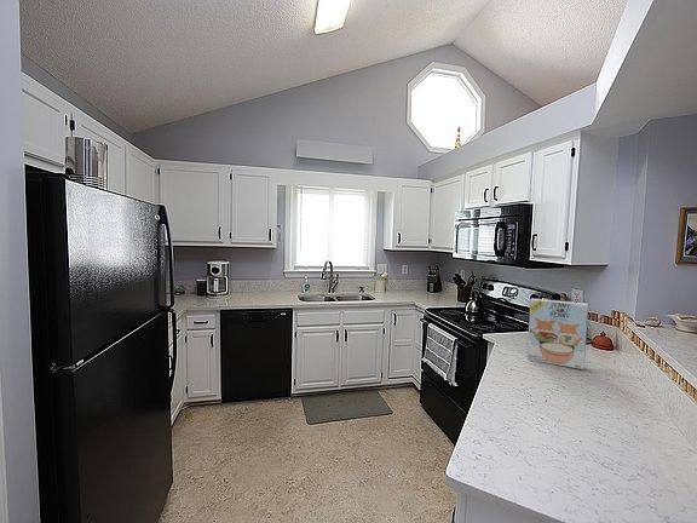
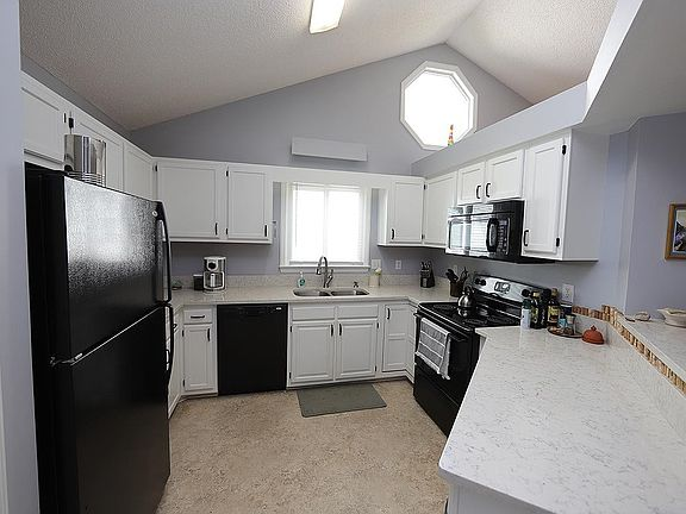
- cereal box [526,298,589,370]
